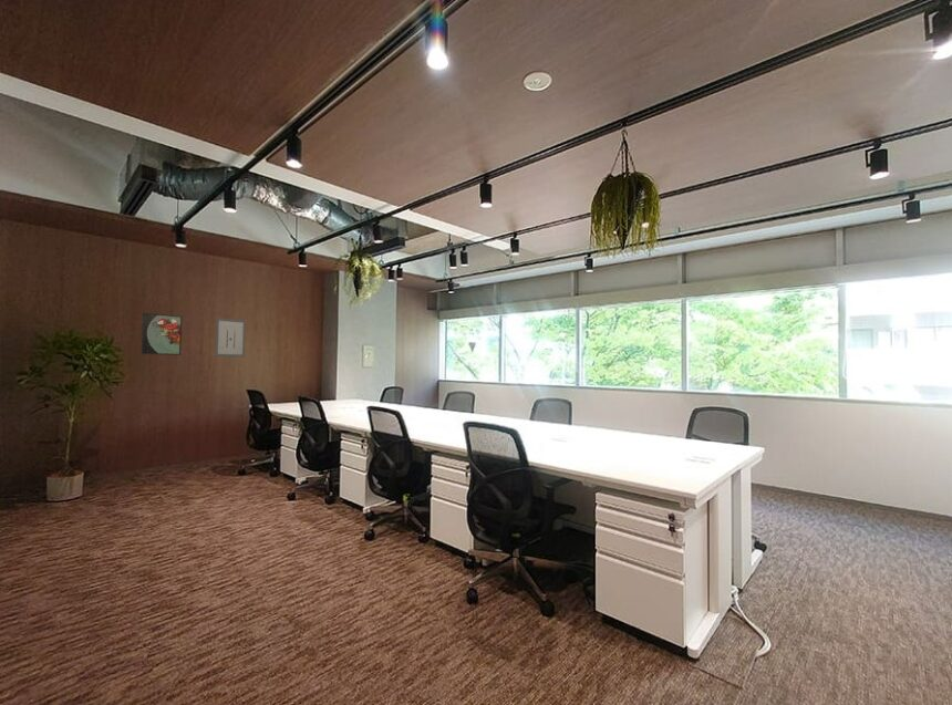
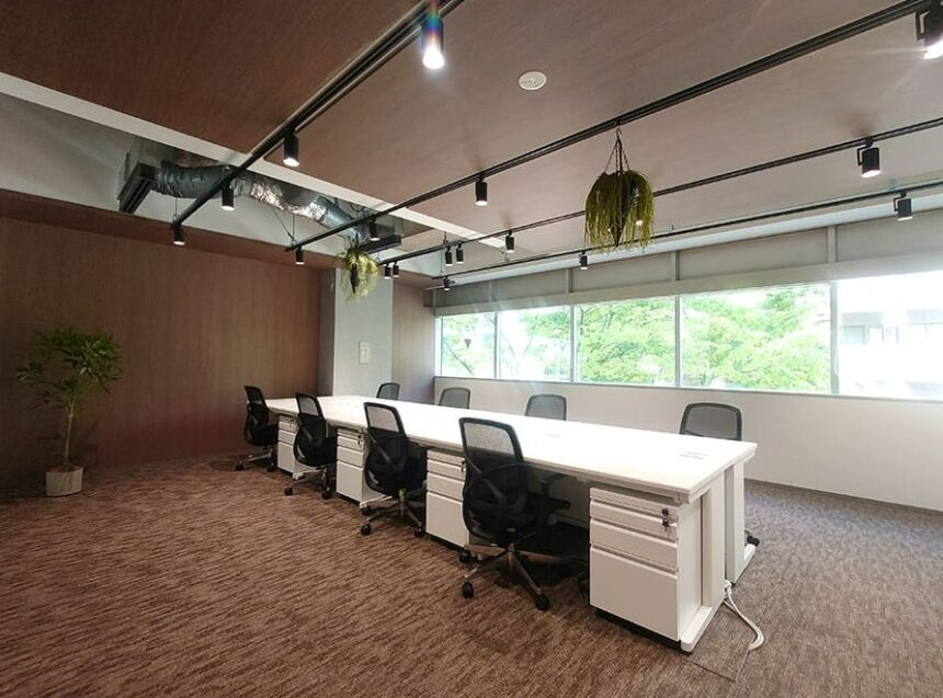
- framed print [139,312,184,356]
- wall art [214,317,247,359]
